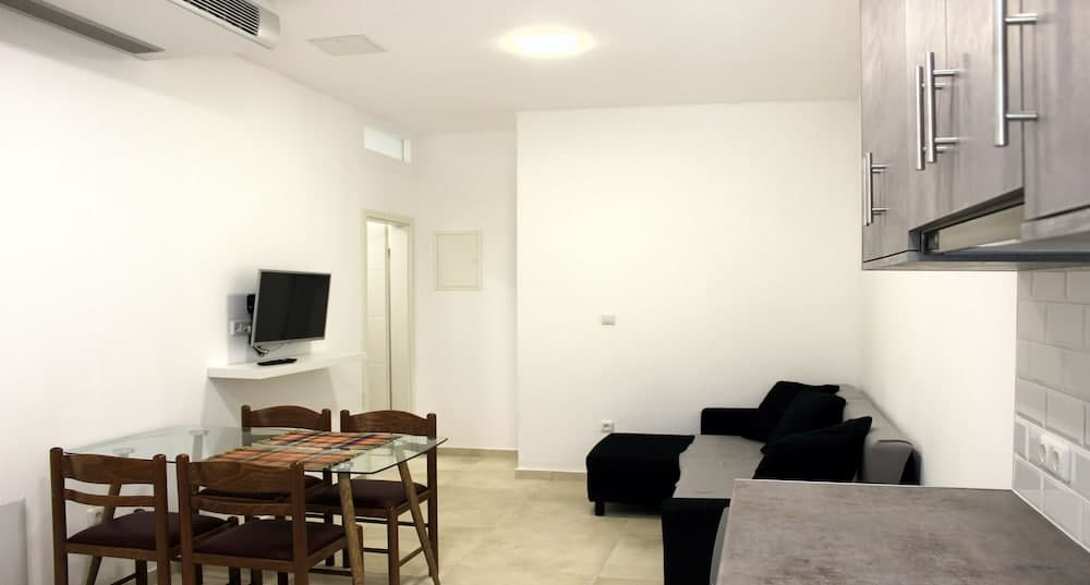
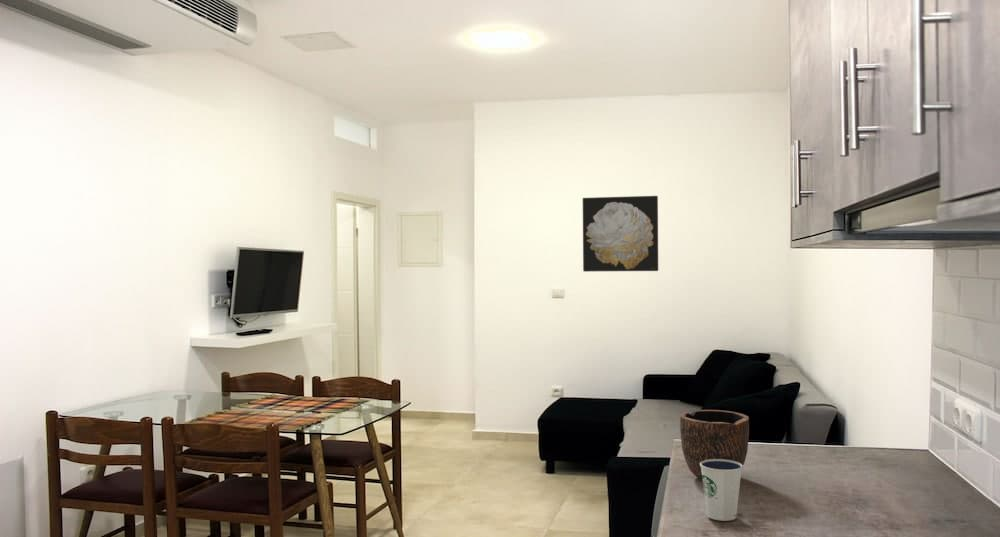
+ dixie cup [700,459,744,522]
+ wall art [582,195,659,273]
+ bowl [679,409,750,481]
